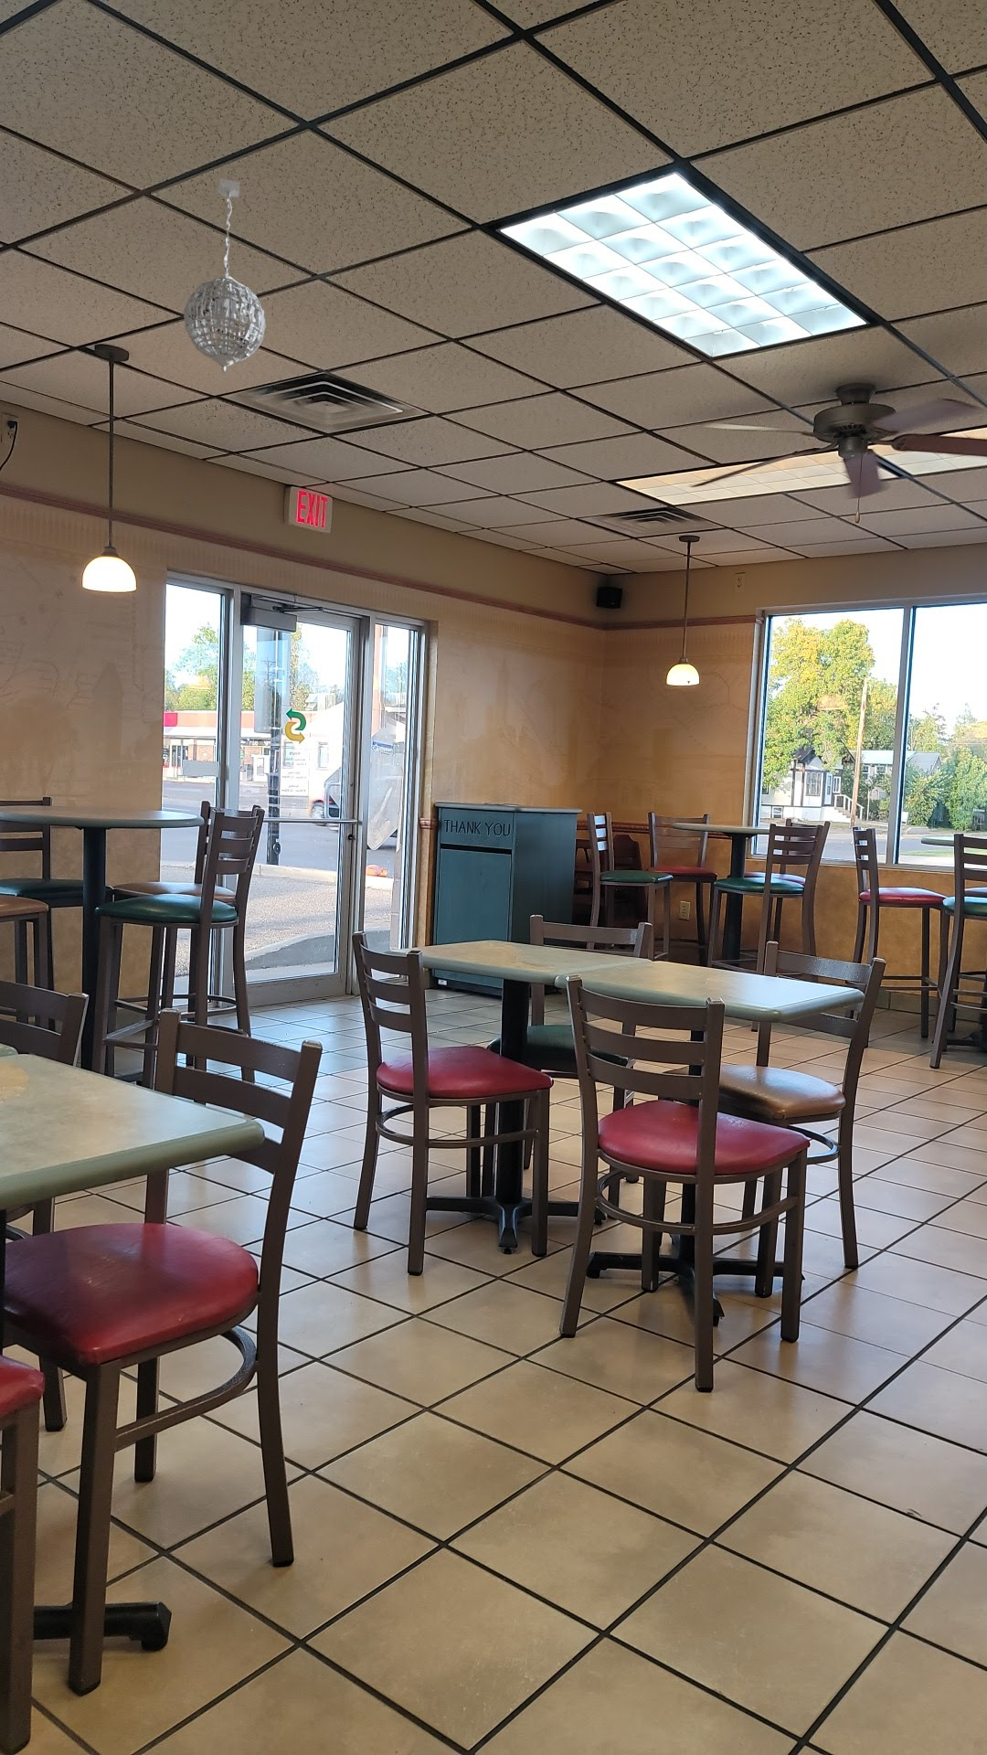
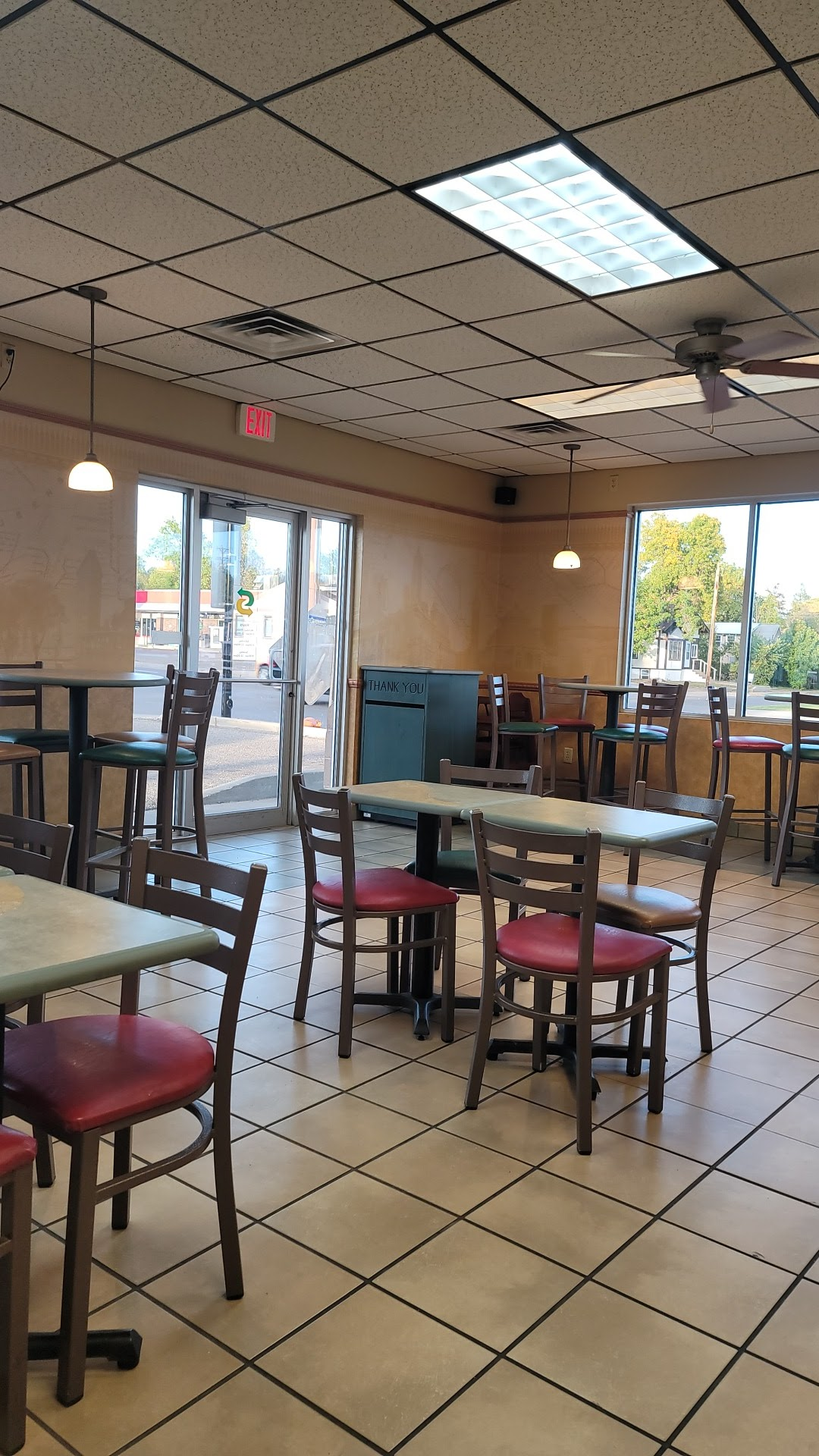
- pendant light [183,177,266,375]
